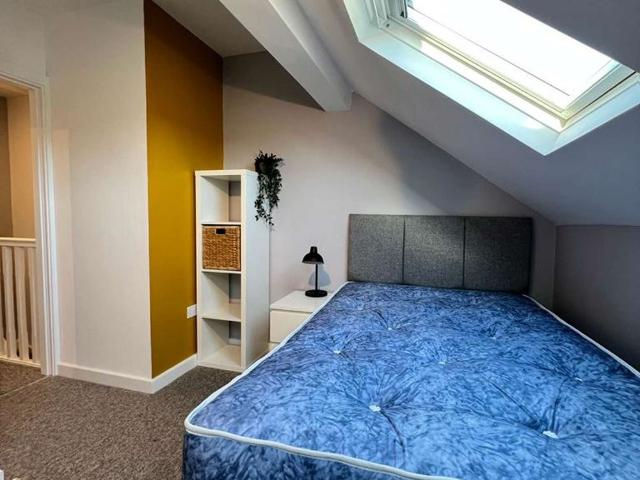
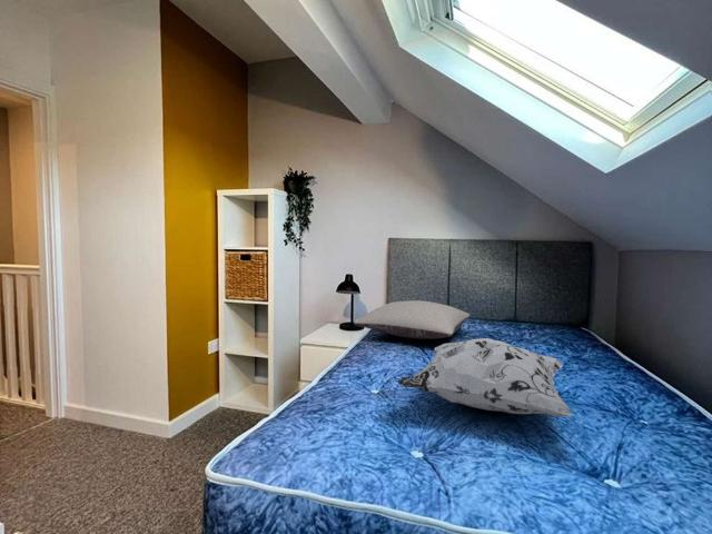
+ decorative pillow [397,337,573,418]
+ pillow [353,299,472,340]
